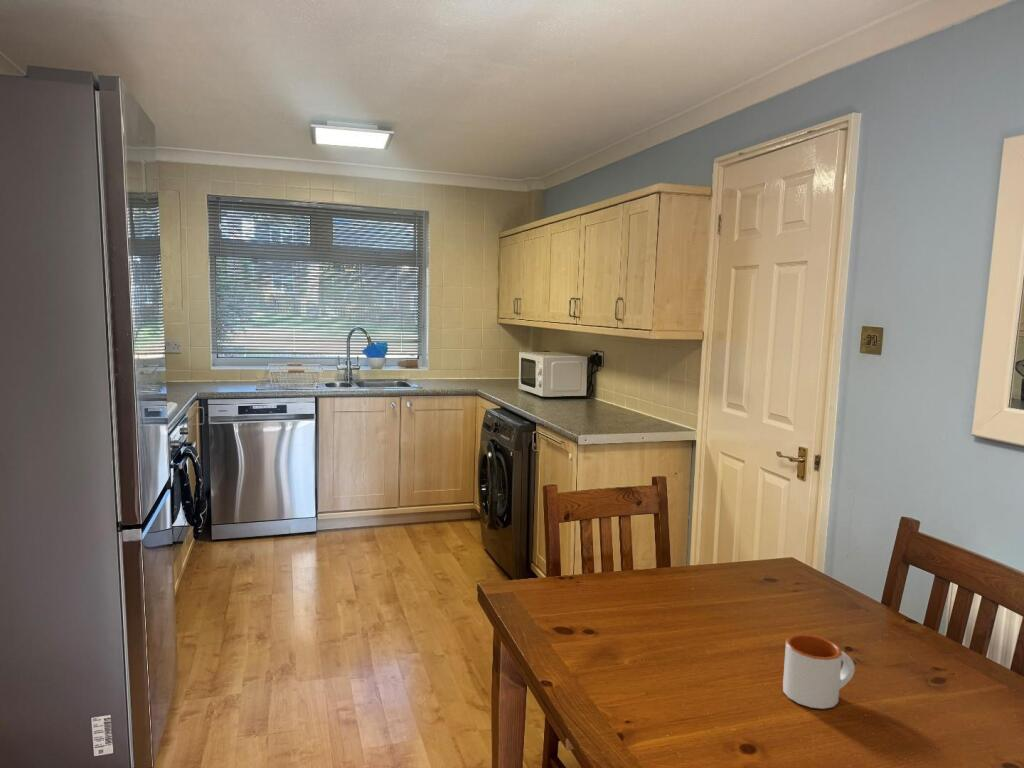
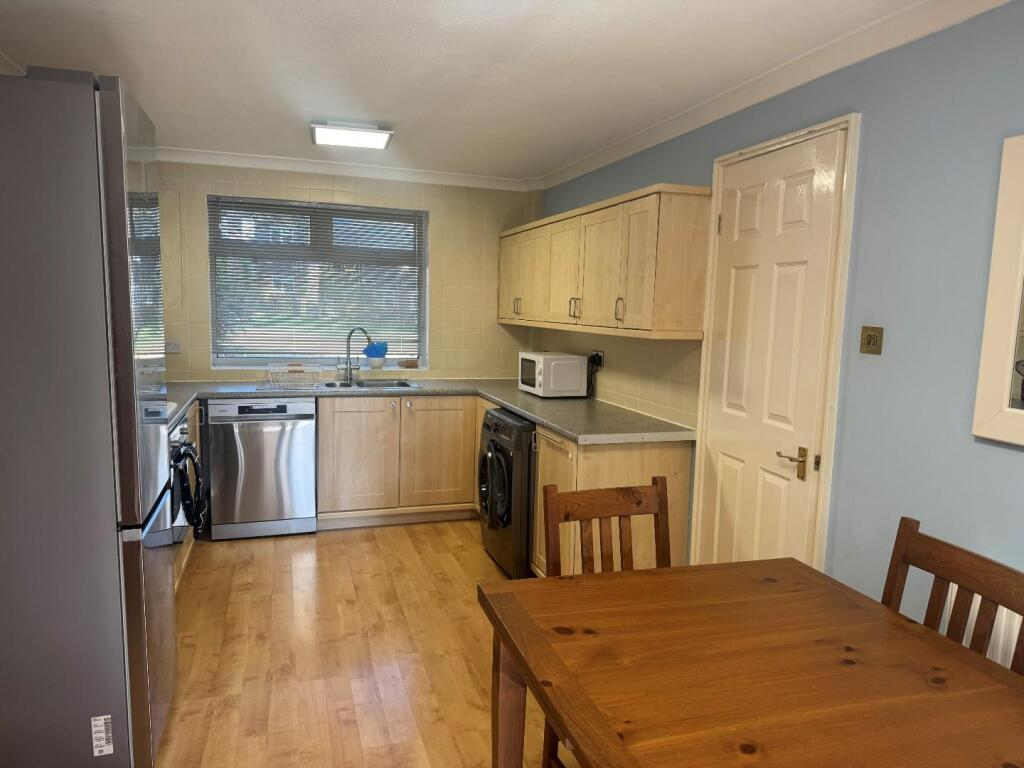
- mug [782,633,856,710]
